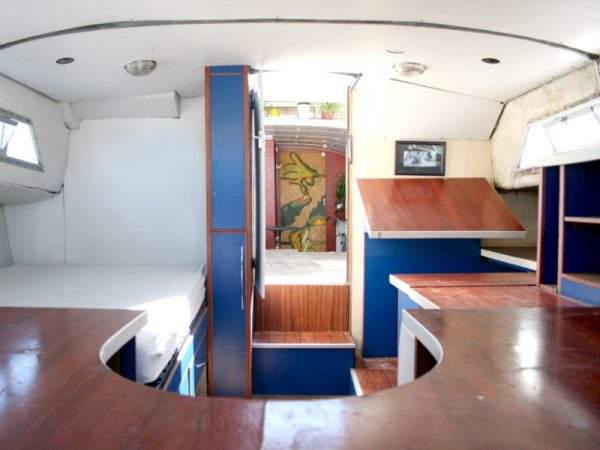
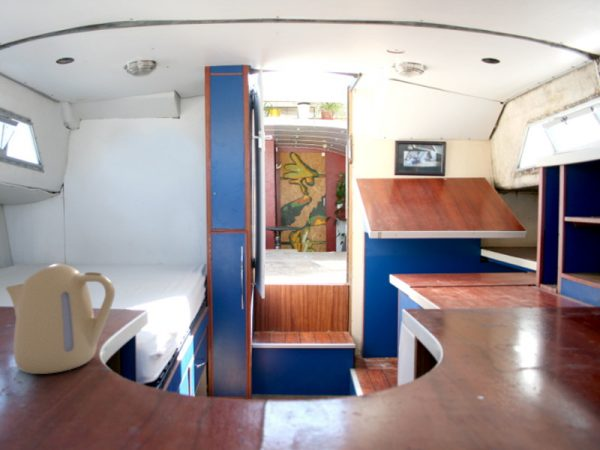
+ kettle [4,263,116,375]
